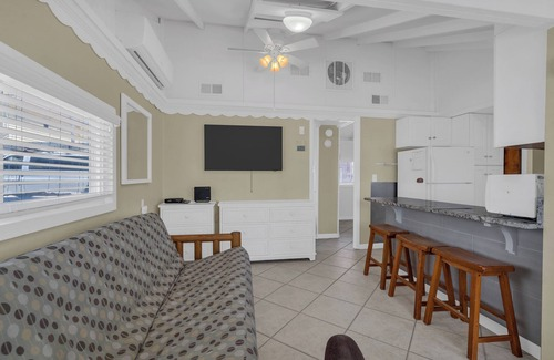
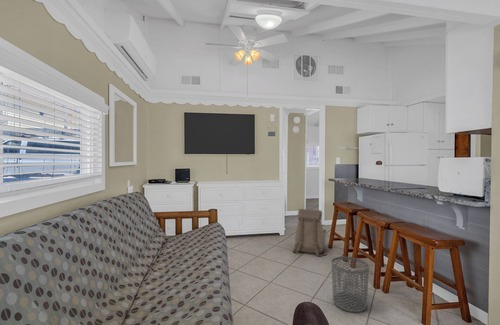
+ waste bin [331,256,370,313]
+ backpack [292,208,328,257]
